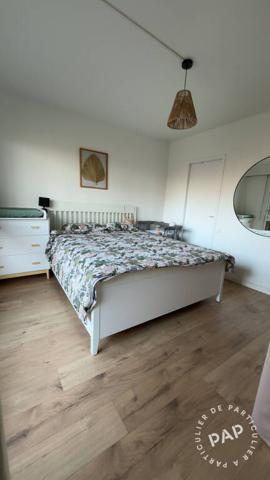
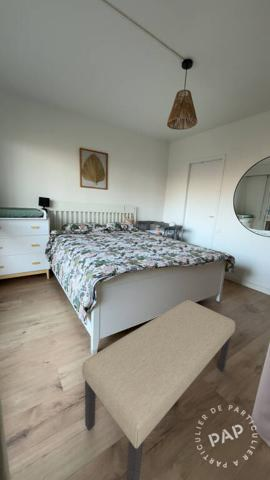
+ bench [81,299,236,480]
